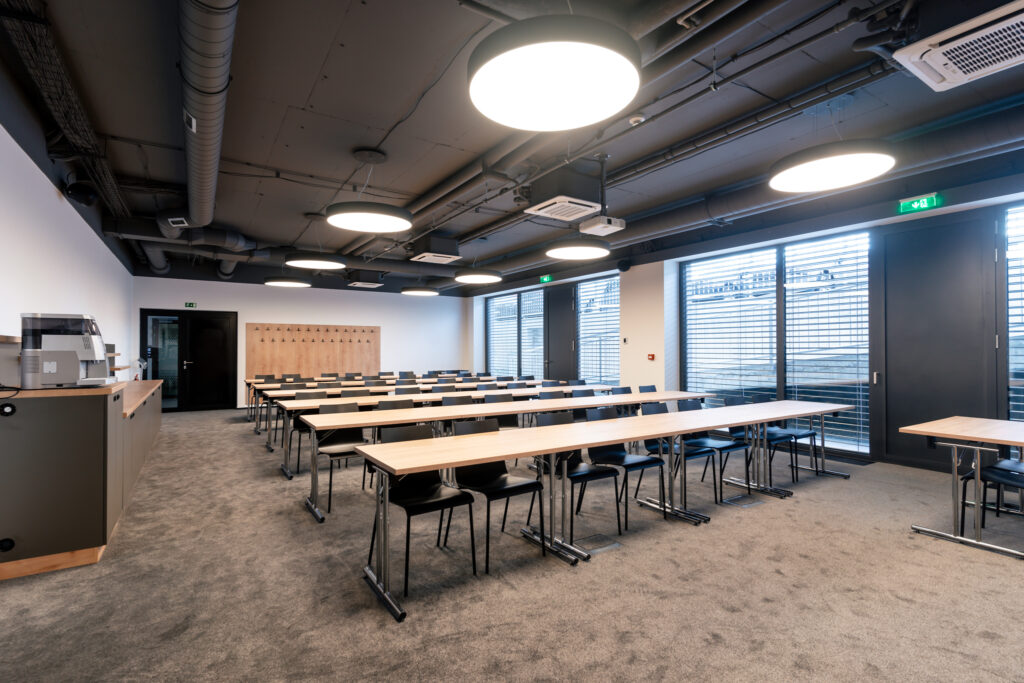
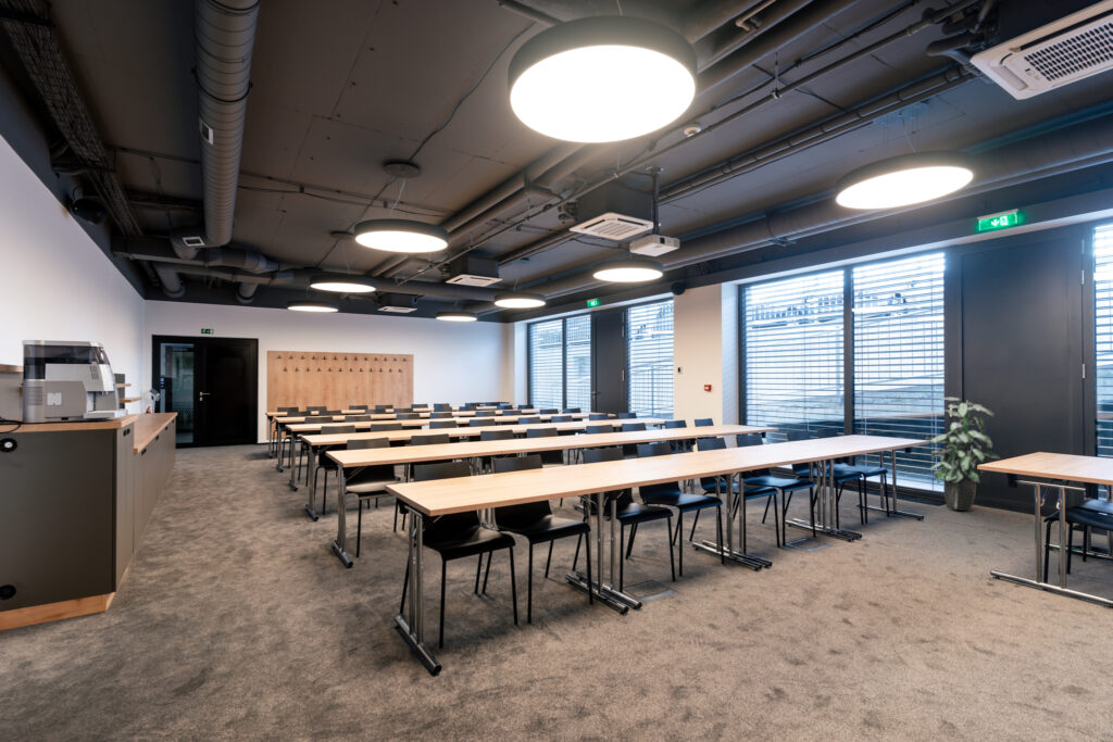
+ indoor plant [925,397,1002,513]
